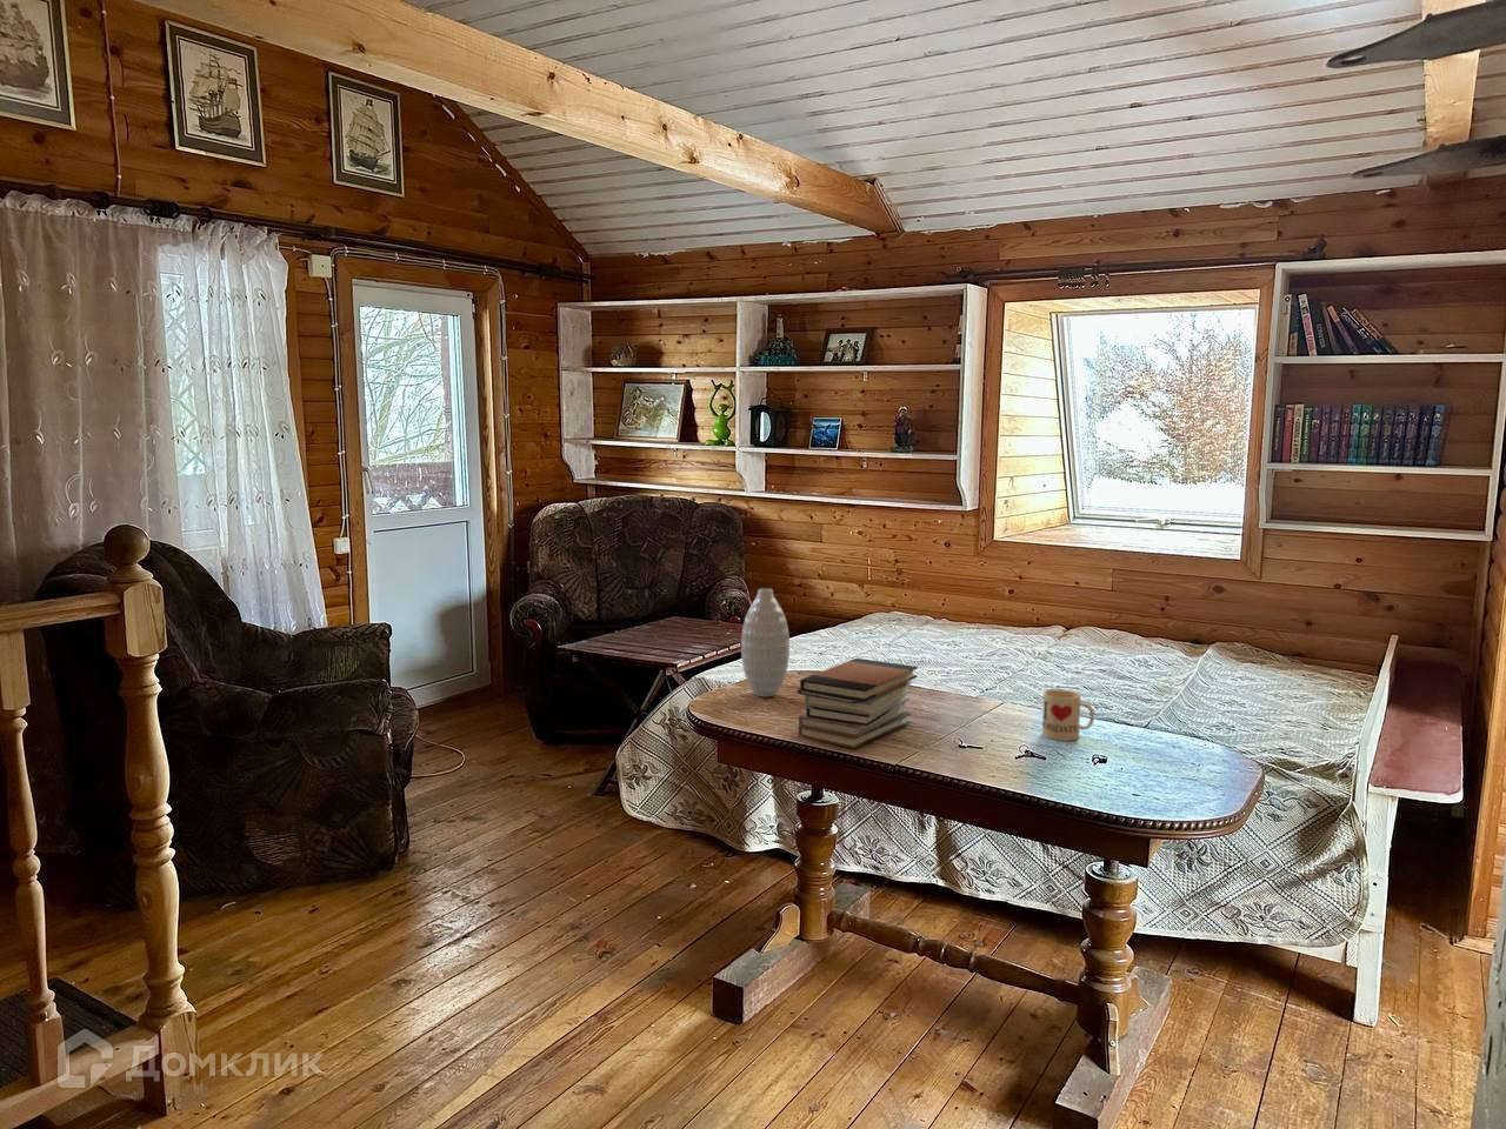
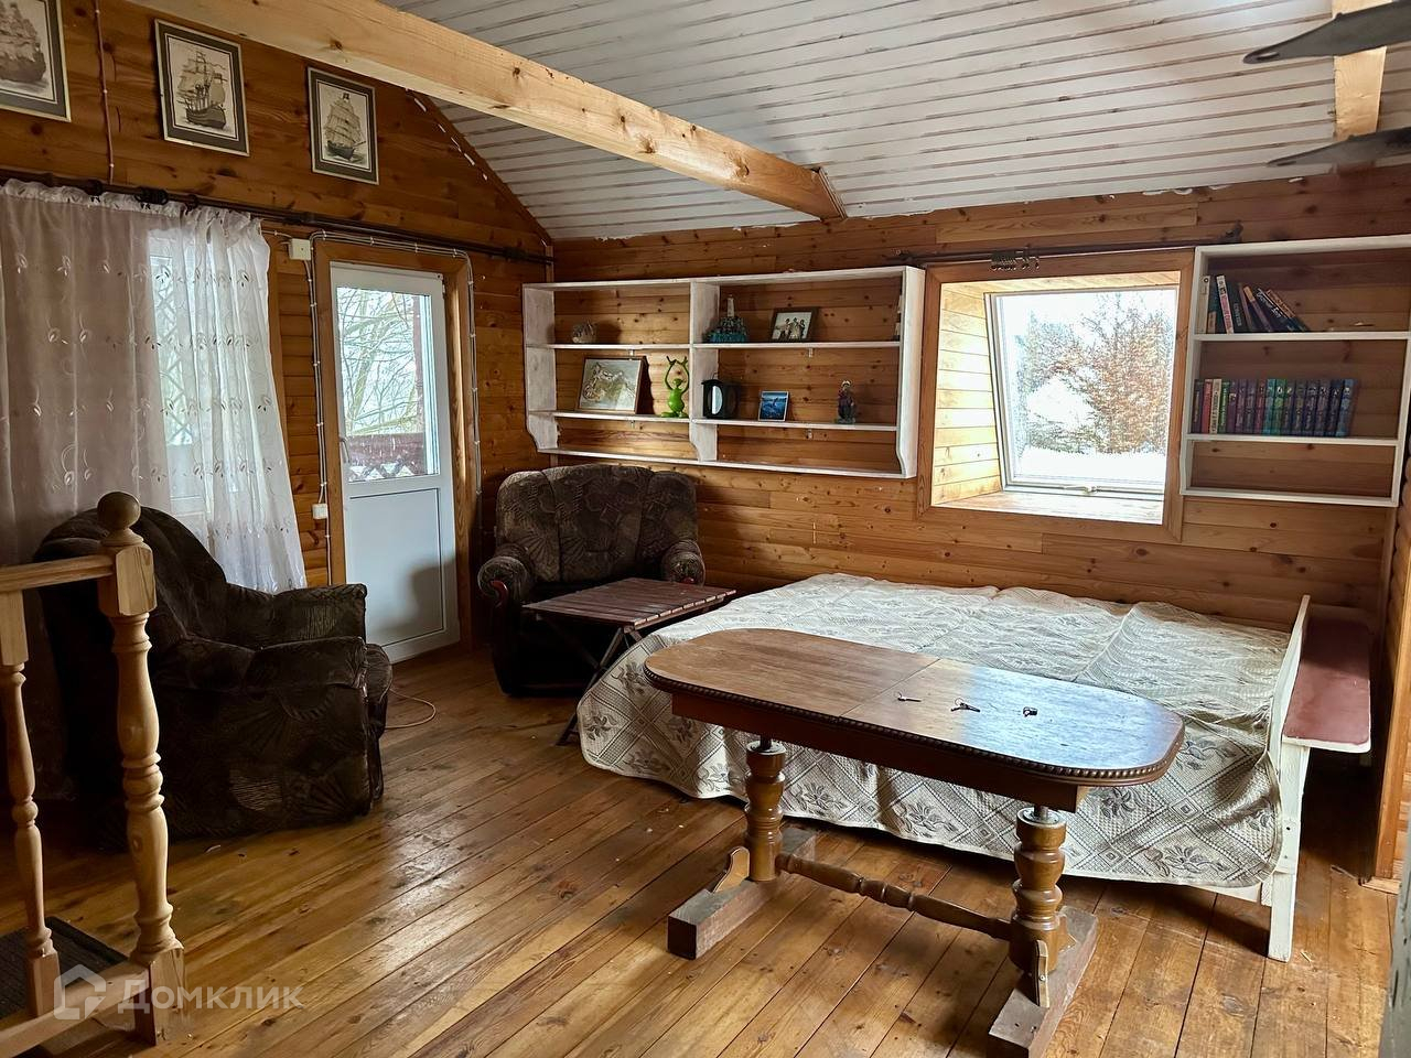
- vase [740,587,791,697]
- book stack [797,657,919,750]
- mug [1041,688,1096,742]
